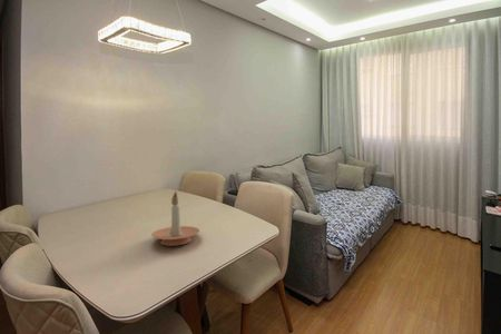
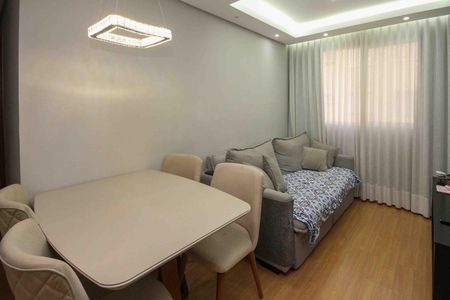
- candle holder [150,190,200,247]
